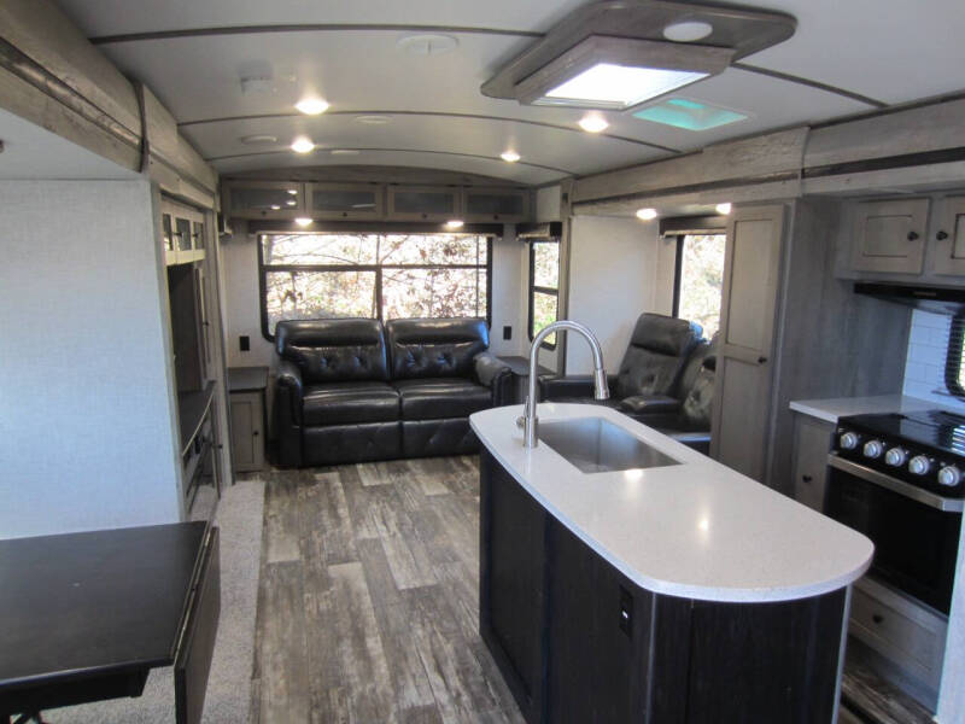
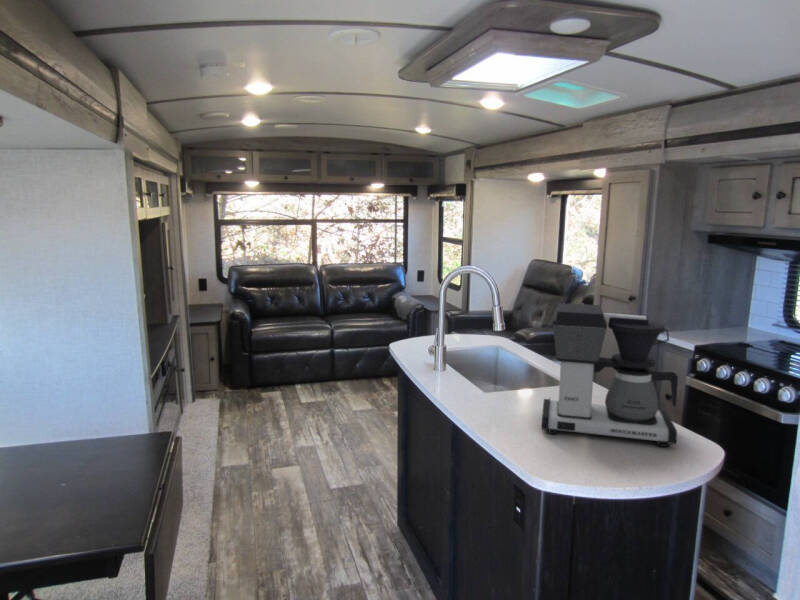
+ coffee maker [541,302,679,448]
